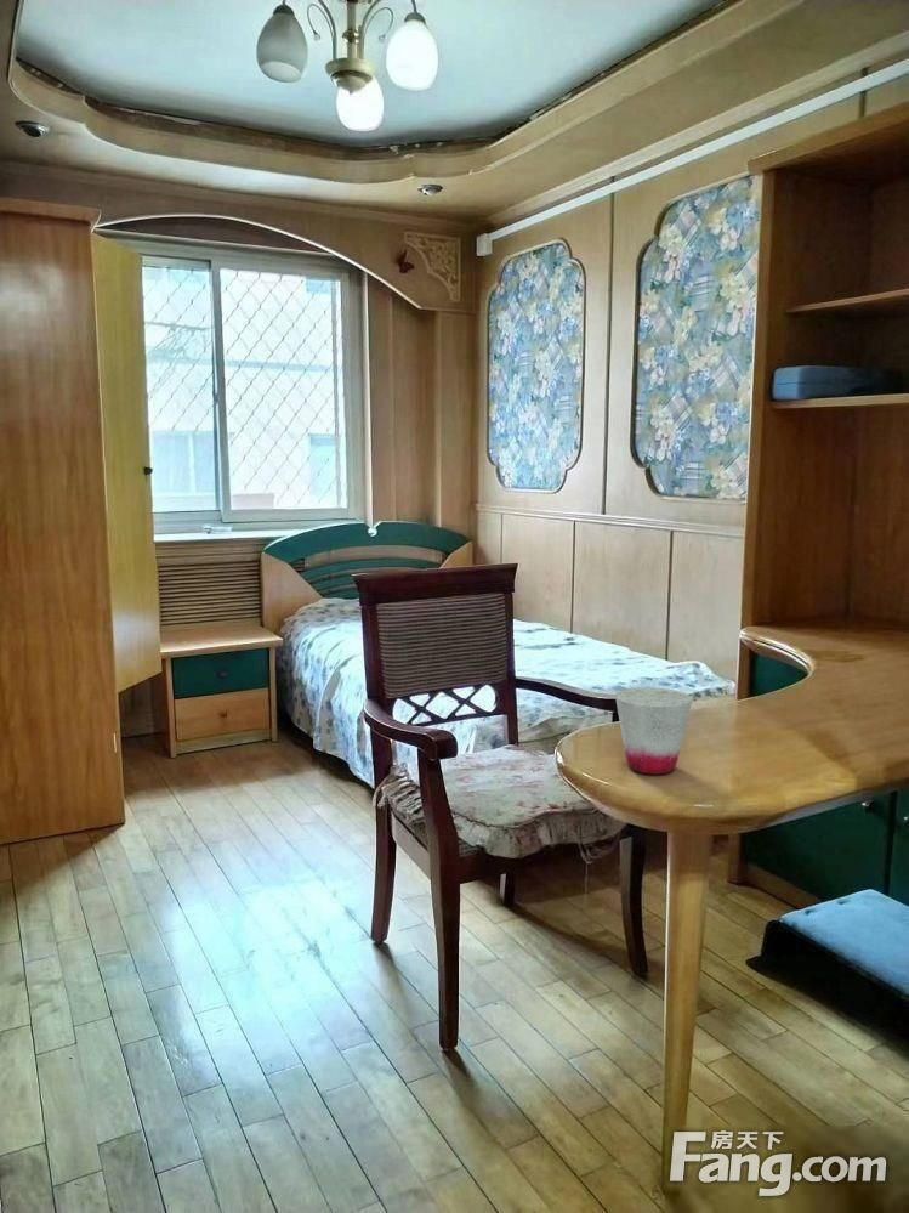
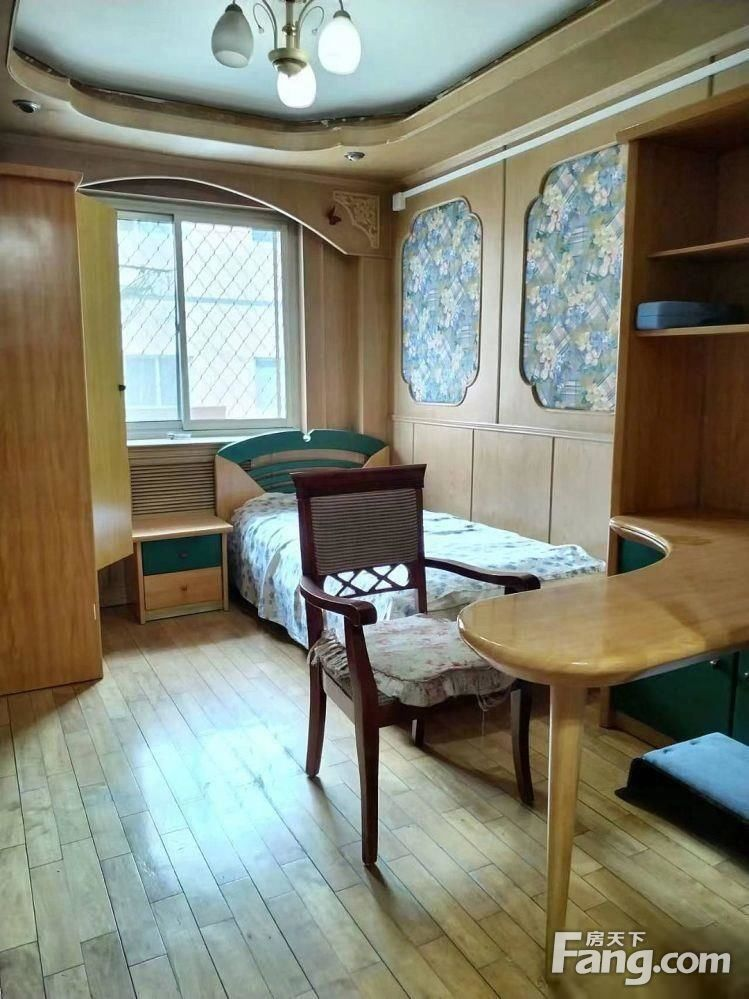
- cup [614,686,694,776]
